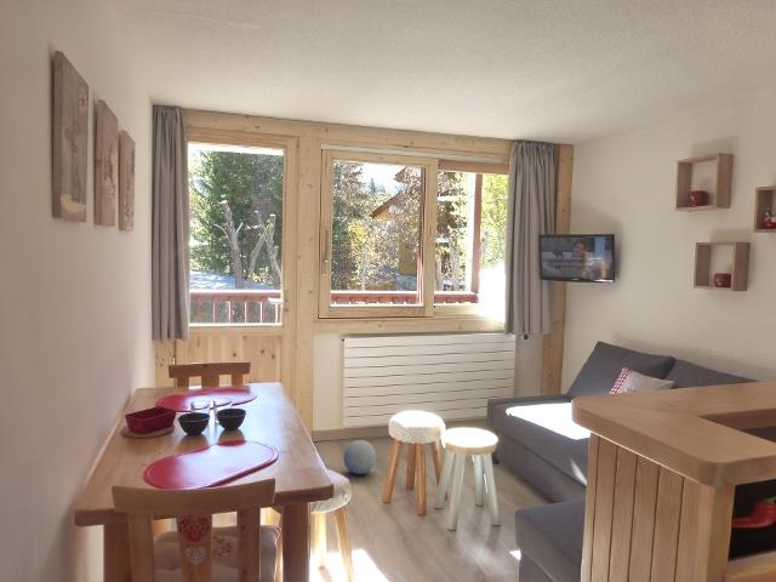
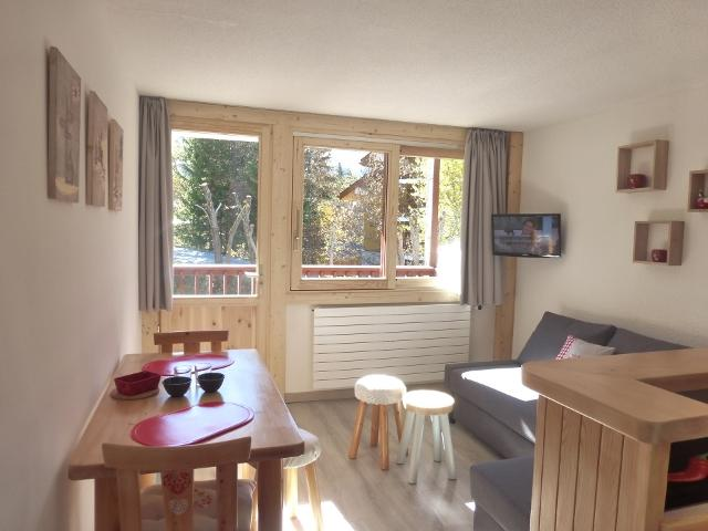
- ball [342,439,377,475]
